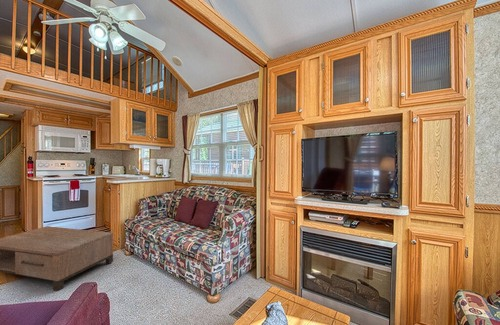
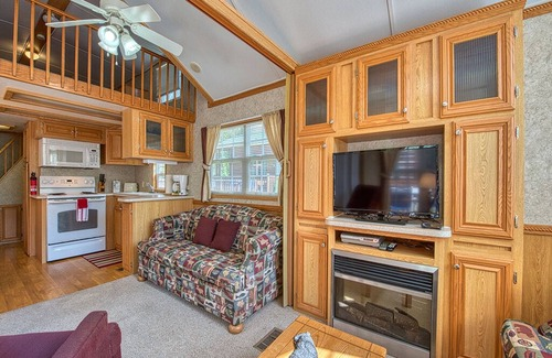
- coffee table [0,225,114,292]
